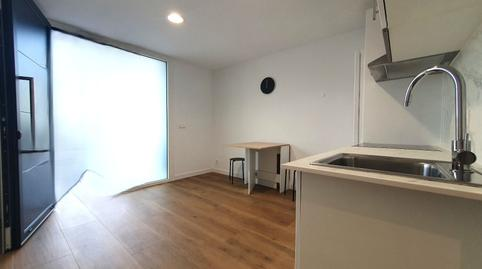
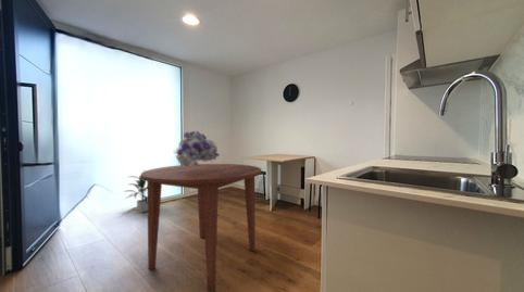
+ dining table [140,163,263,292]
+ bouquet [173,130,221,167]
+ indoor plant [123,174,148,214]
